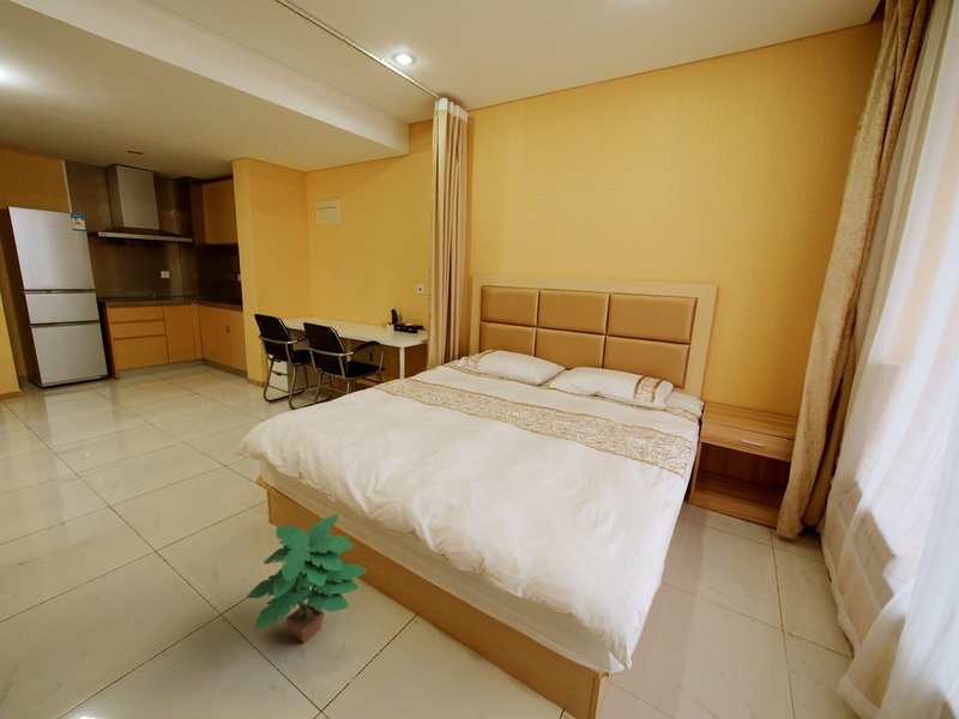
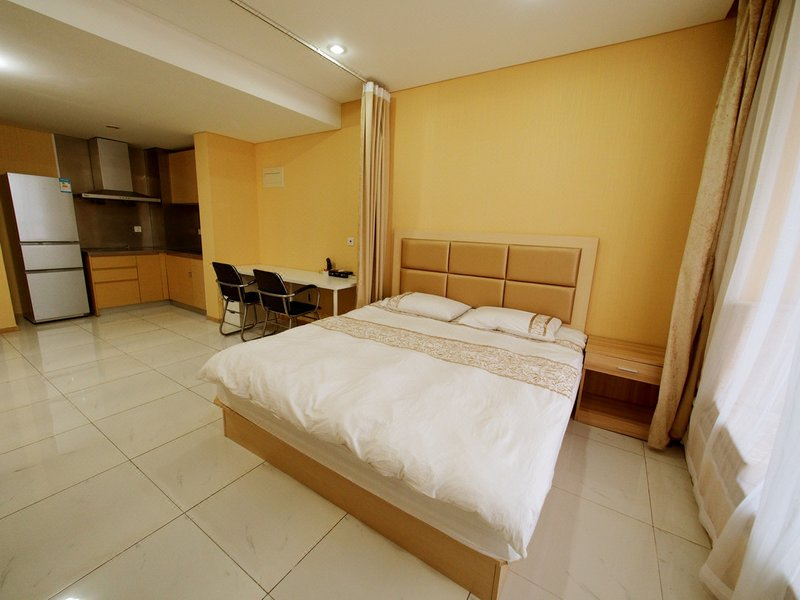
- potted plant [246,513,368,644]
